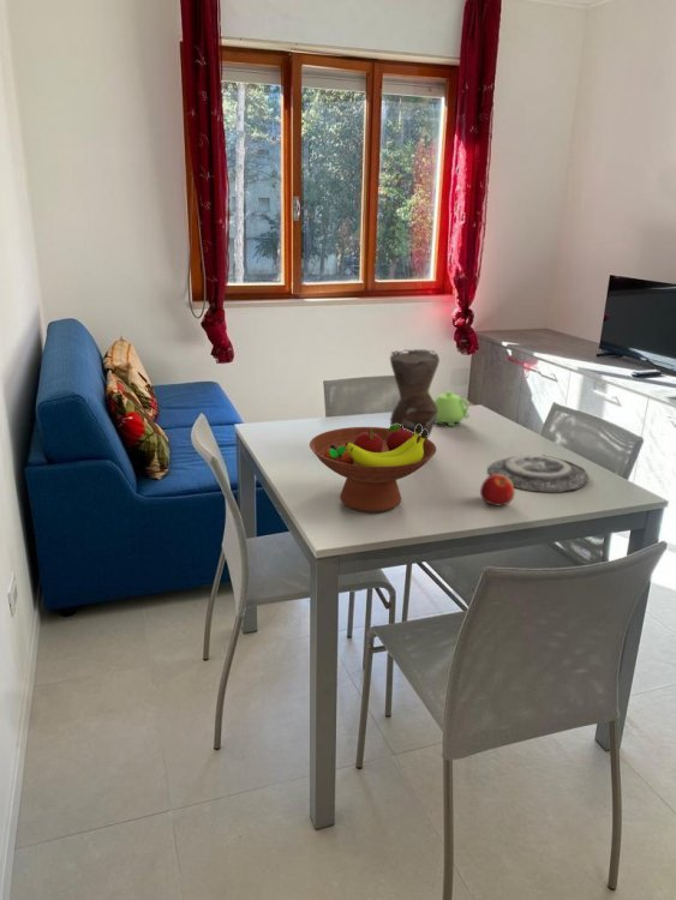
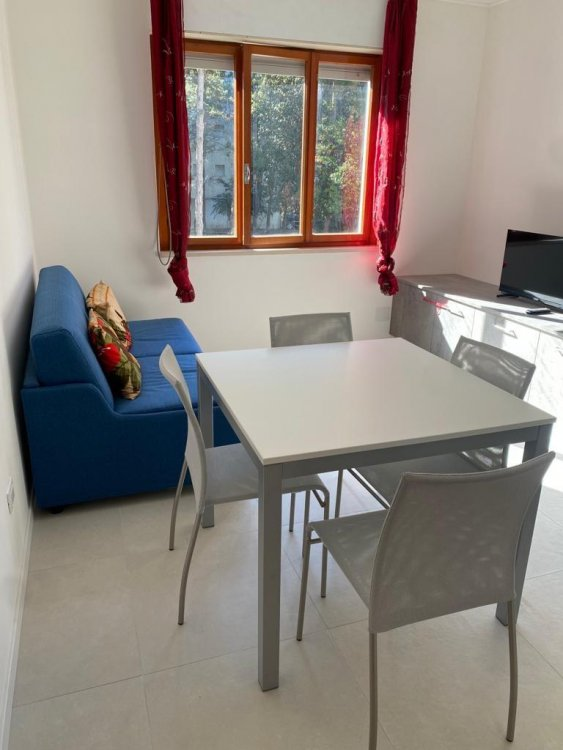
- plate [486,454,590,493]
- vase [388,348,444,438]
- fruit bowl [309,424,437,514]
- teapot [429,390,471,427]
- apple [479,474,516,508]
